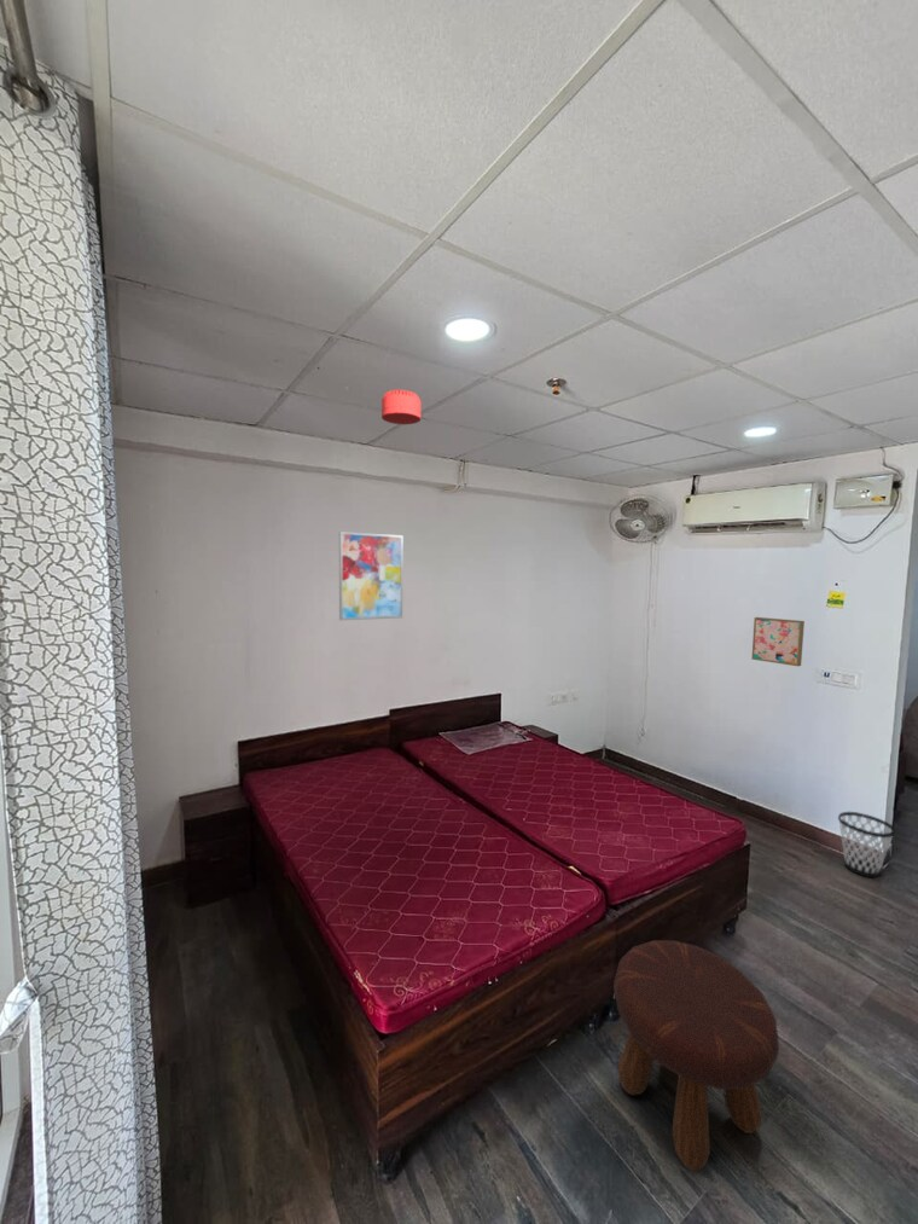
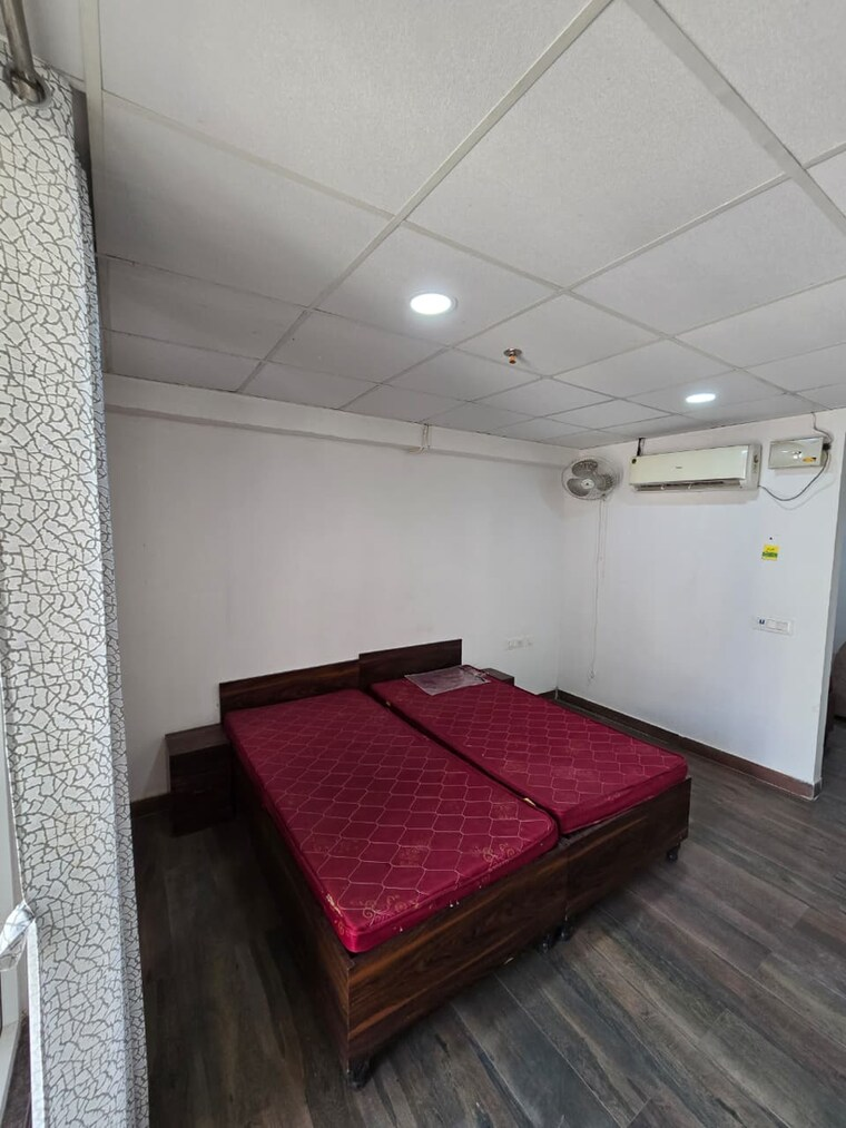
- wastebasket [837,811,896,878]
- footstool [612,940,780,1172]
- wall art [338,530,405,621]
- smoke detector [380,389,423,425]
- wall art [750,616,806,667]
